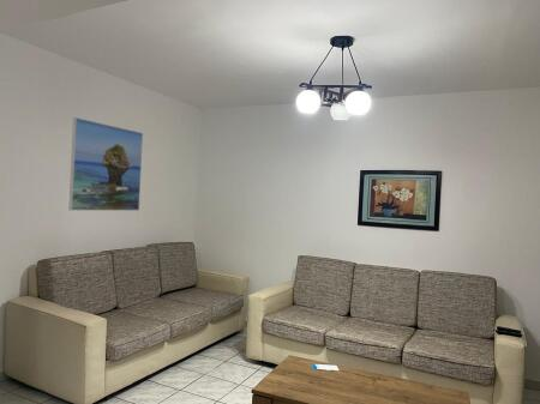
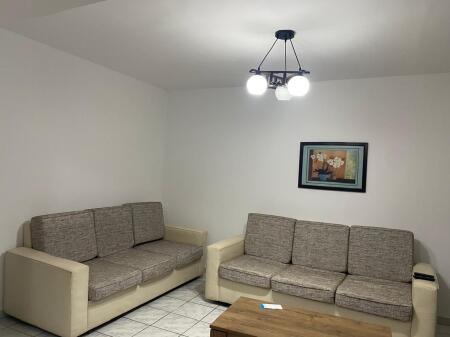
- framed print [67,116,144,212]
